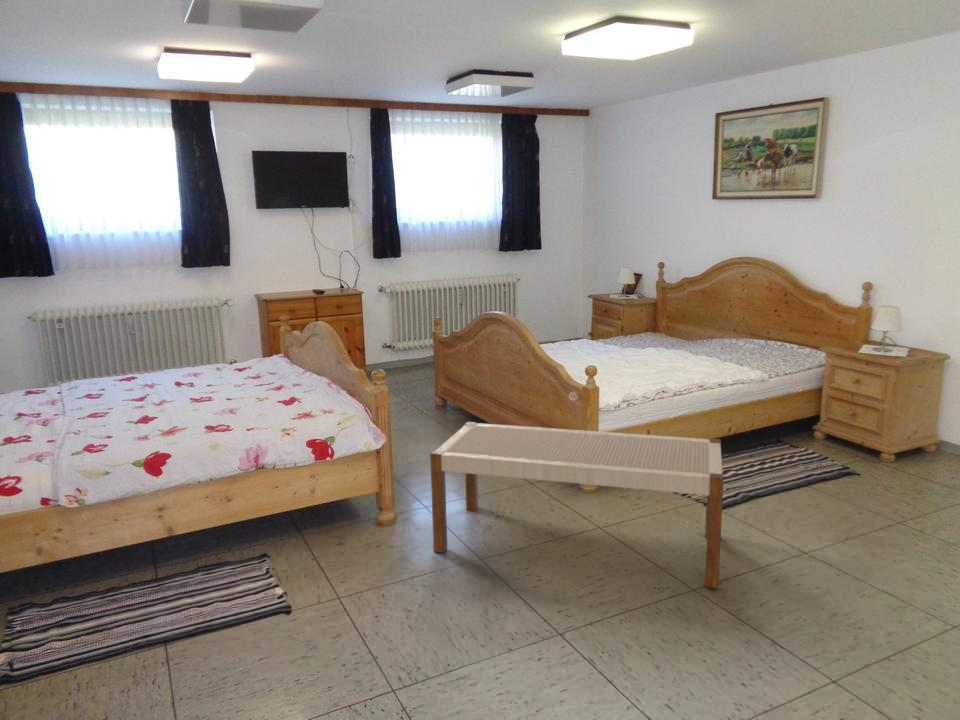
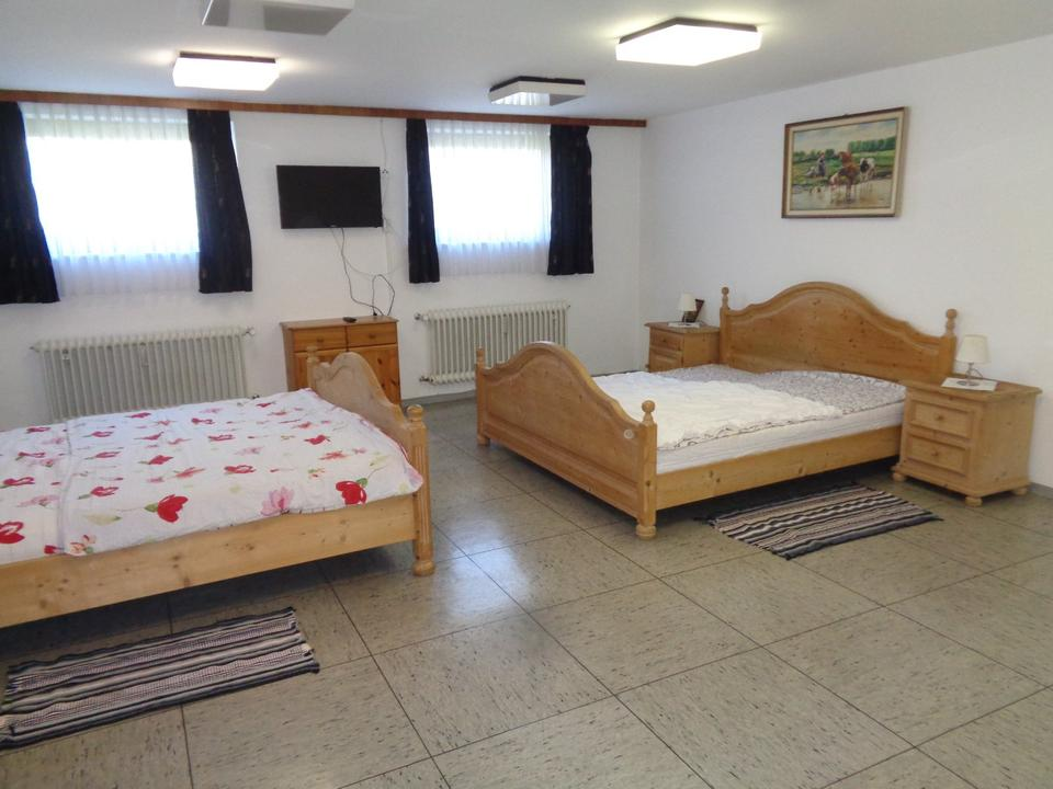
- bench [429,421,725,589]
